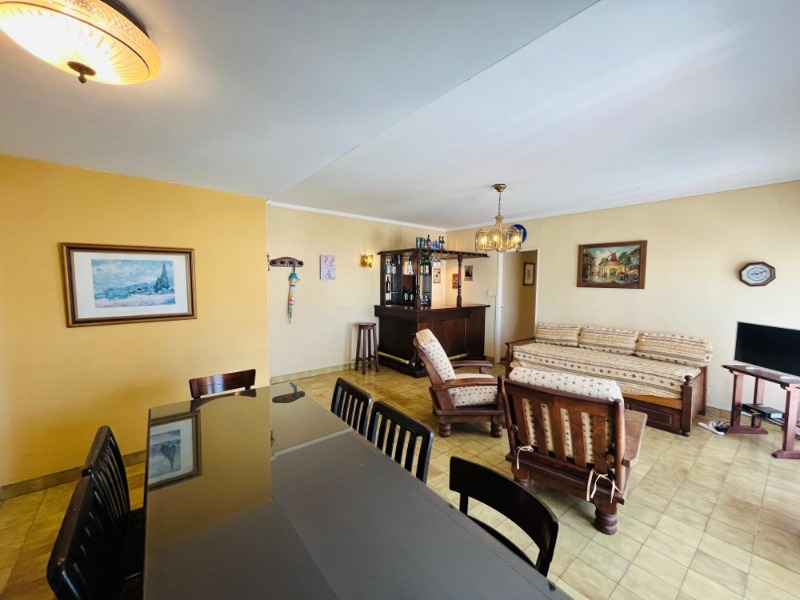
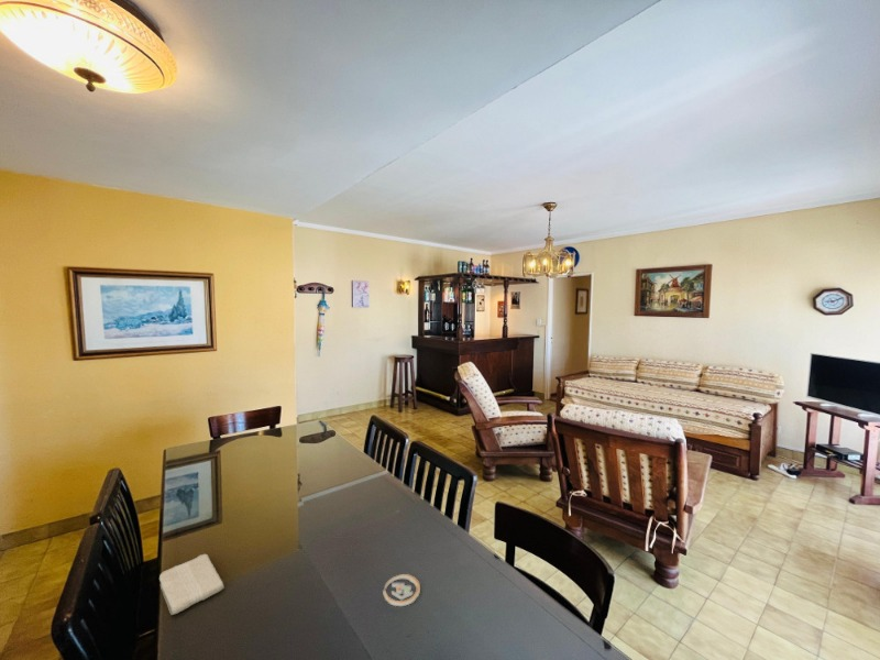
+ coaster [382,573,421,607]
+ washcloth [158,553,226,616]
